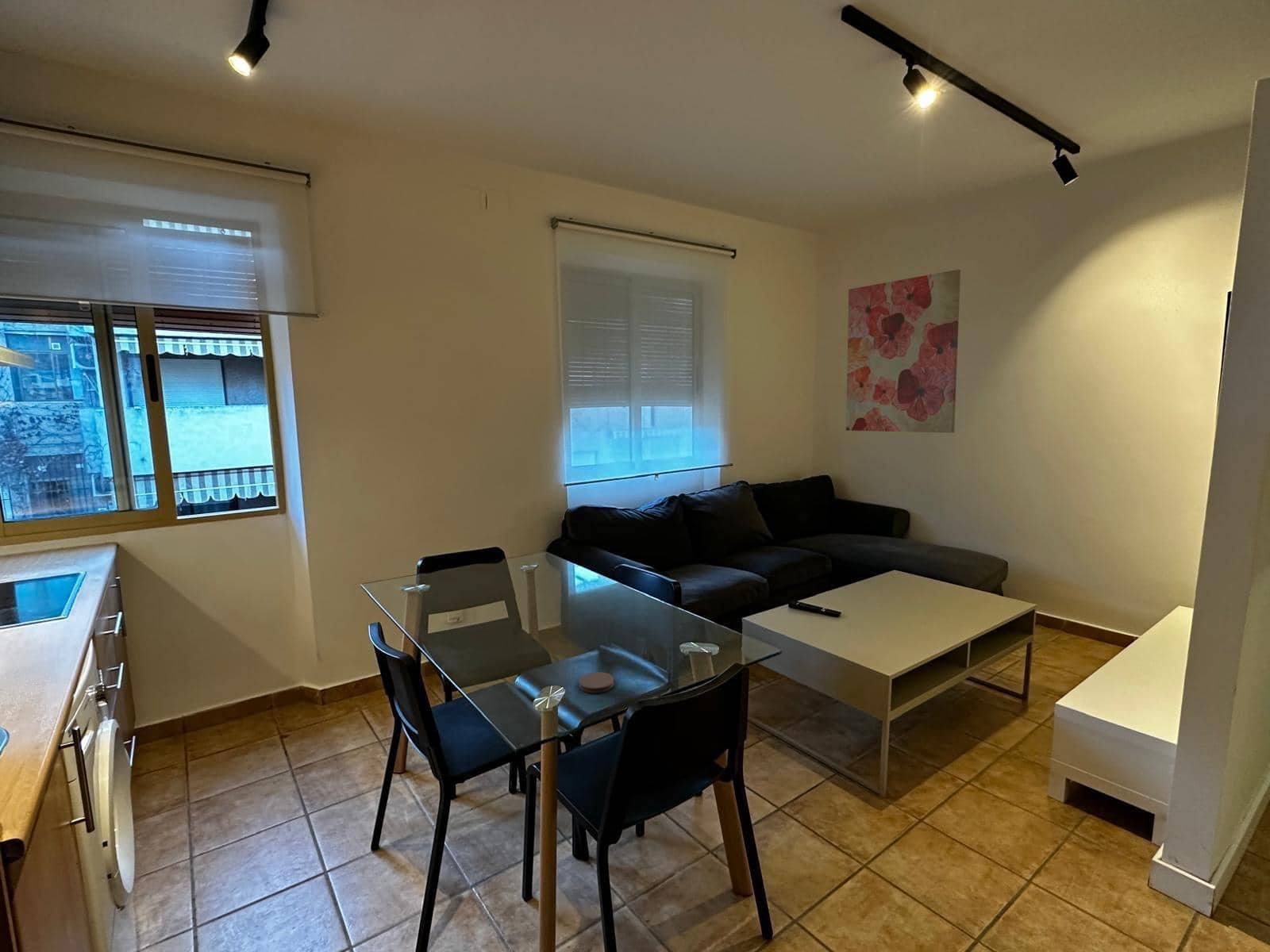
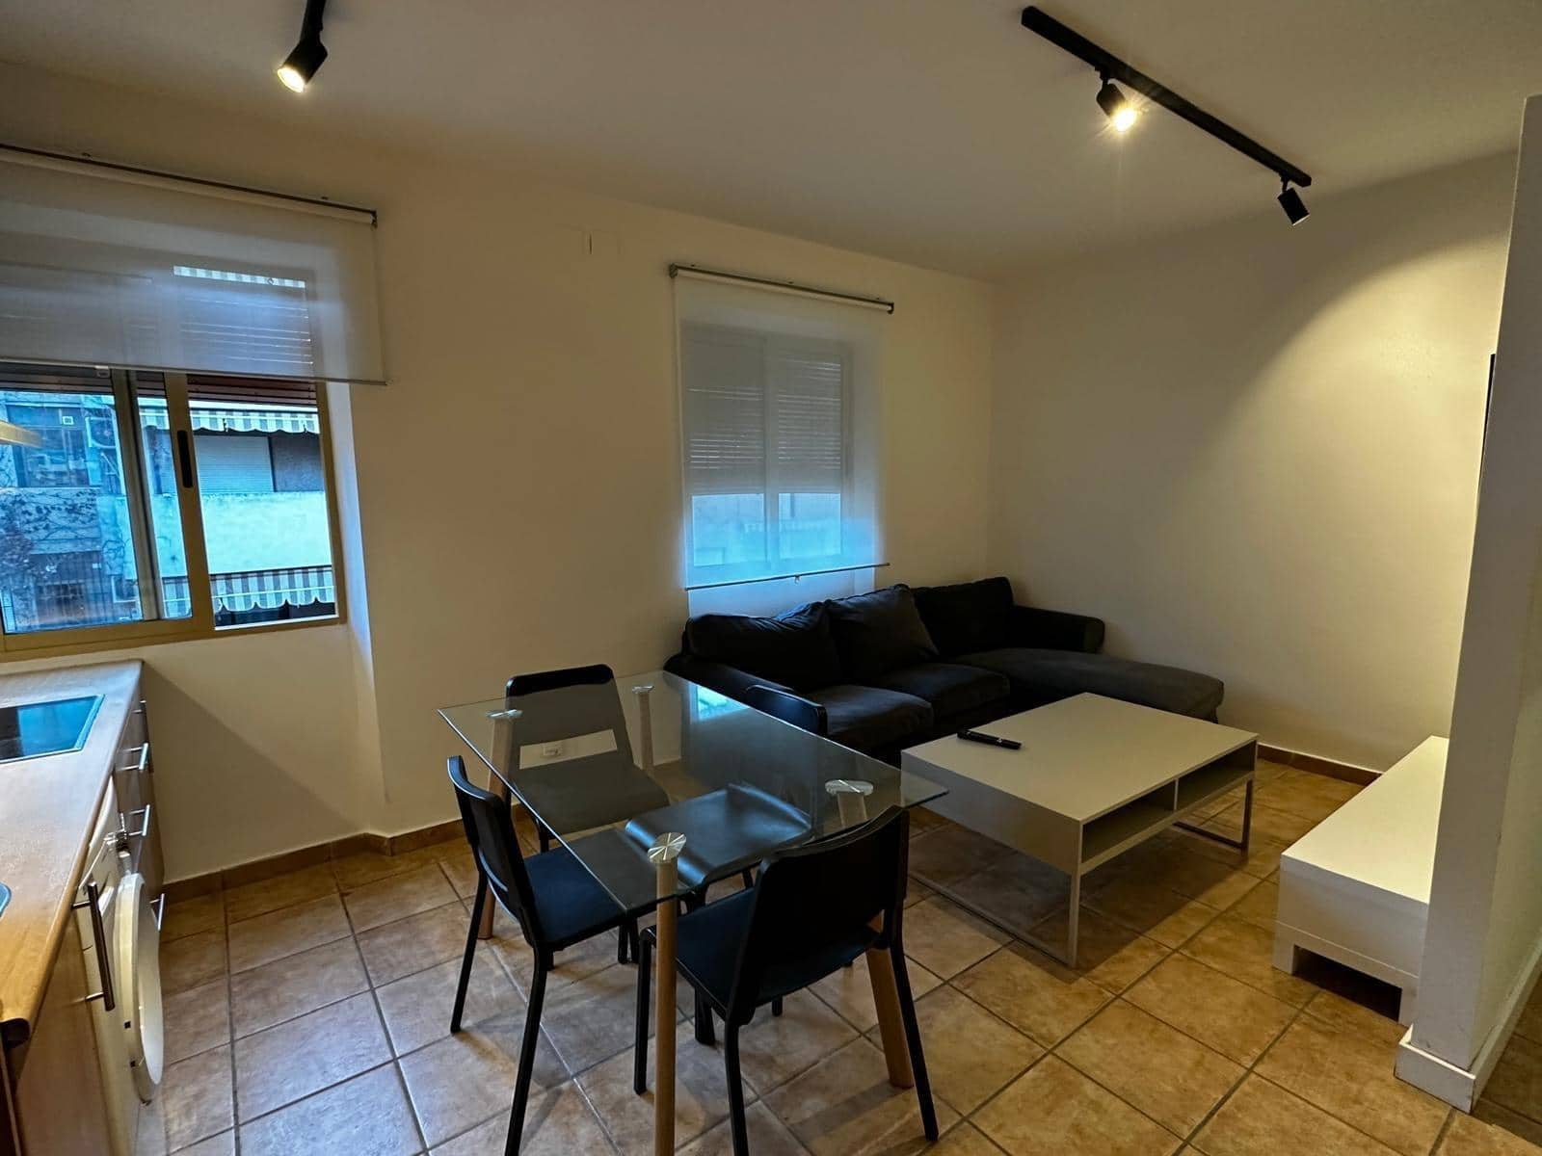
- wall art [845,269,961,433]
- coaster [578,671,615,693]
